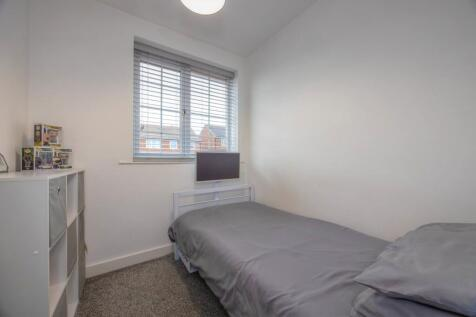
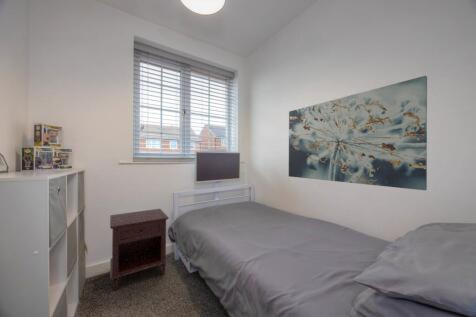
+ wall art [288,75,428,191]
+ nightstand [109,208,170,292]
